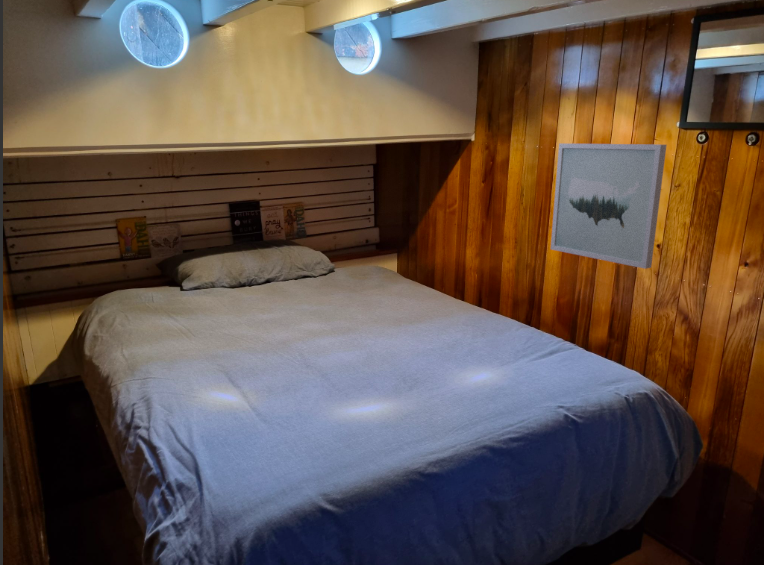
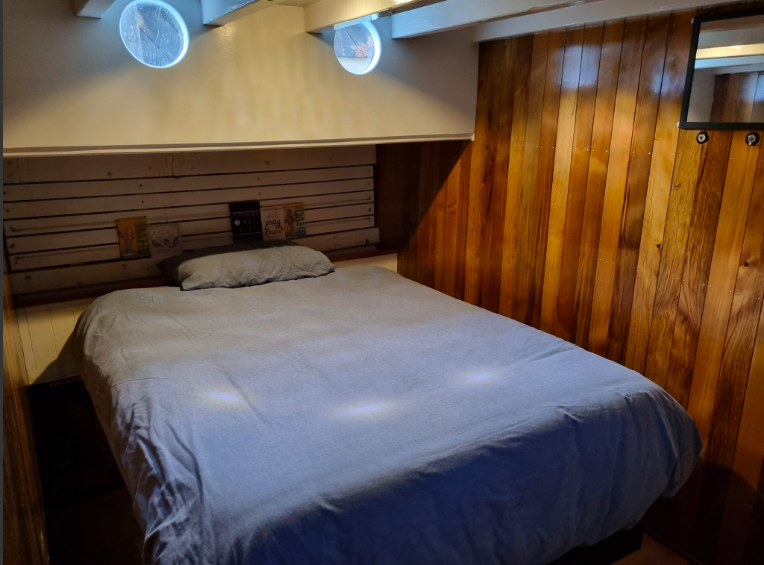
- wall art [550,143,668,270]
